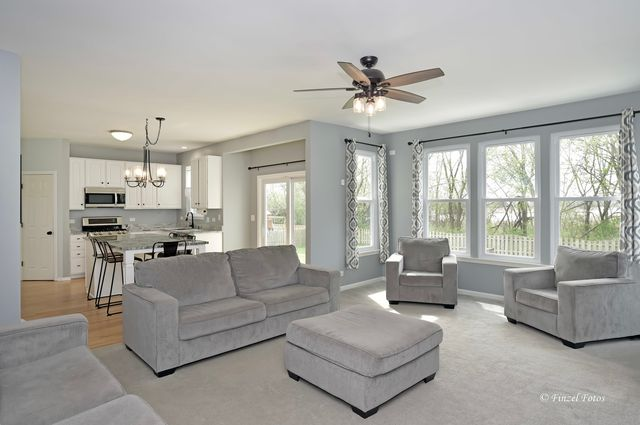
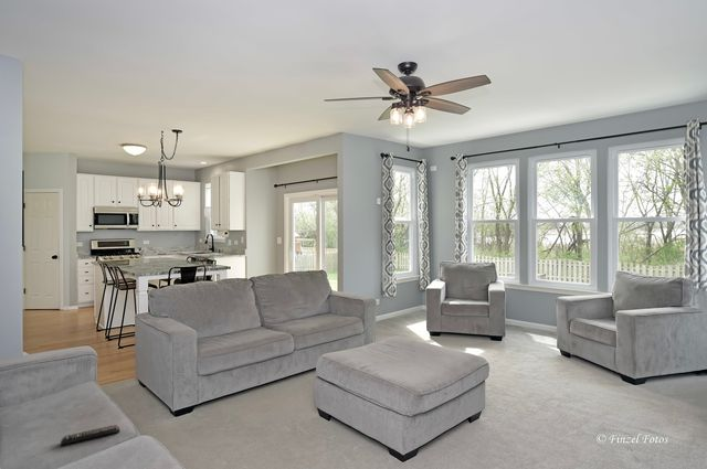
+ remote control [60,424,120,446]
